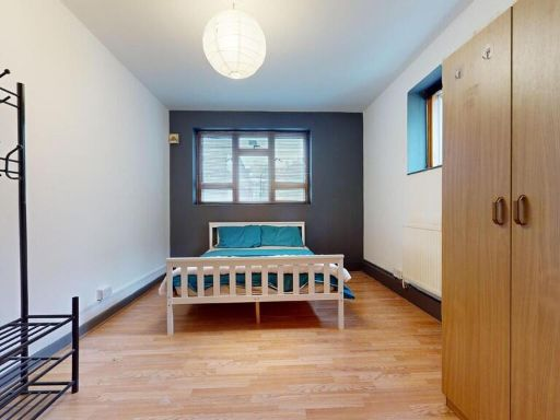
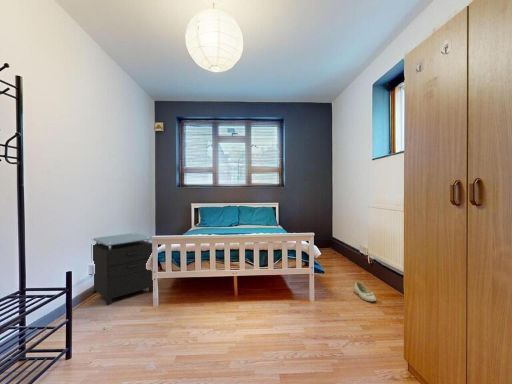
+ shoe [353,281,378,302]
+ nightstand [91,232,154,307]
